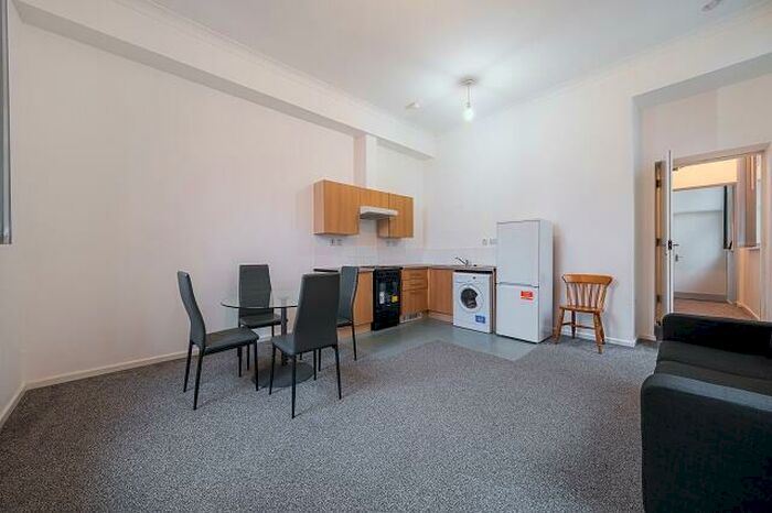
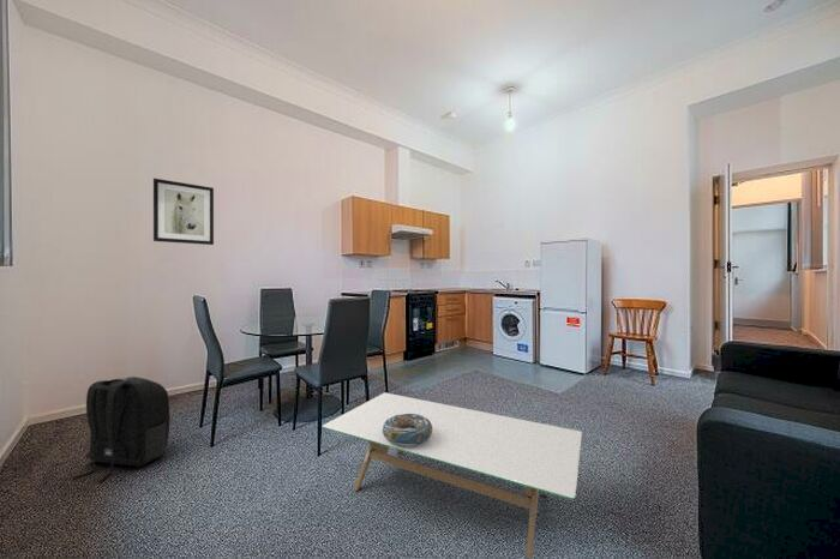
+ decorative bowl [382,414,432,446]
+ wall art [152,178,215,246]
+ backpack [71,375,172,483]
+ coffee table [322,392,583,559]
